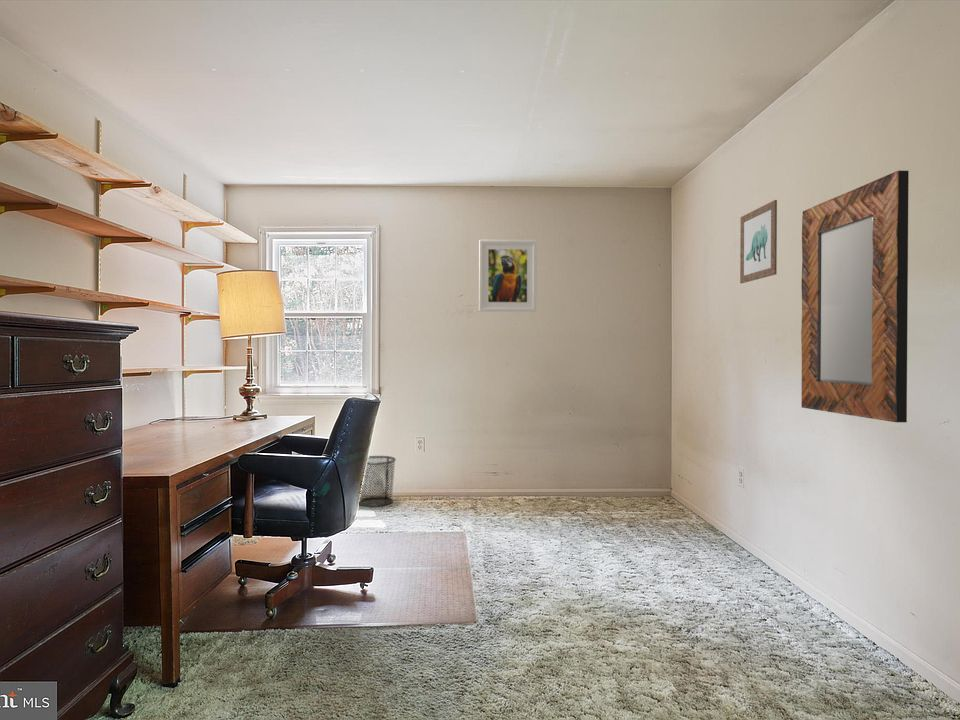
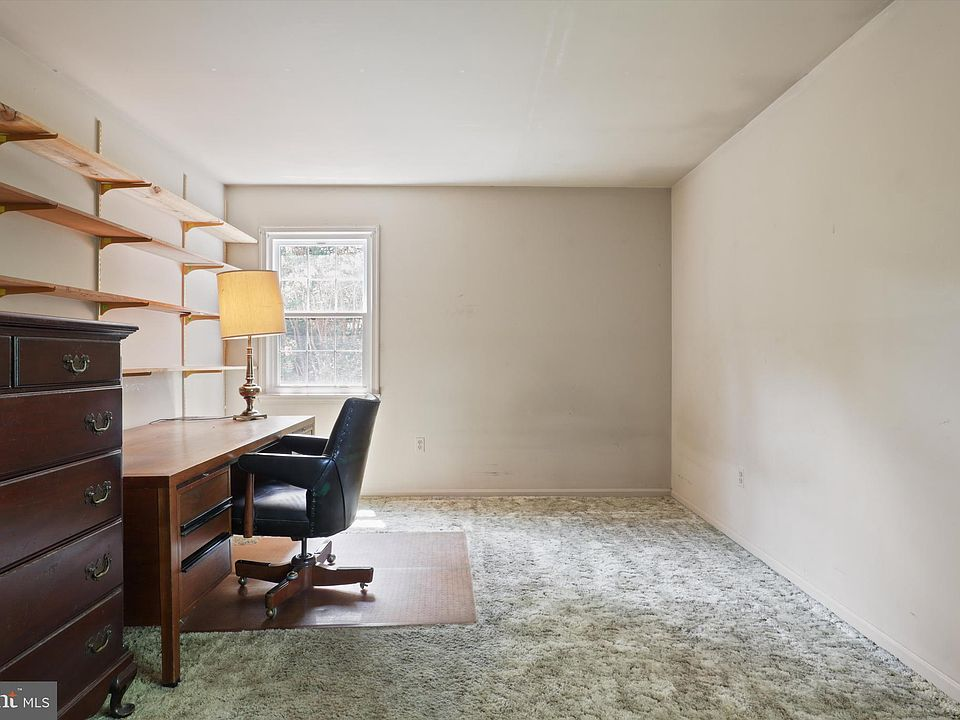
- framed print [478,239,537,313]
- home mirror [800,170,910,423]
- wall art [739,199,778,284]
- waste bin [358,455,397,508]
